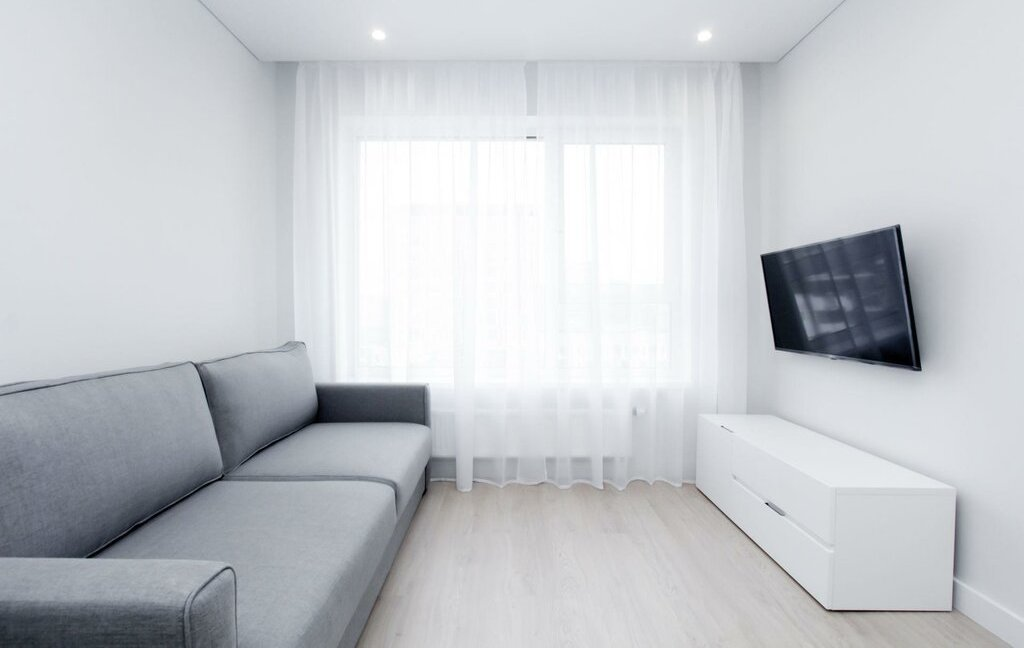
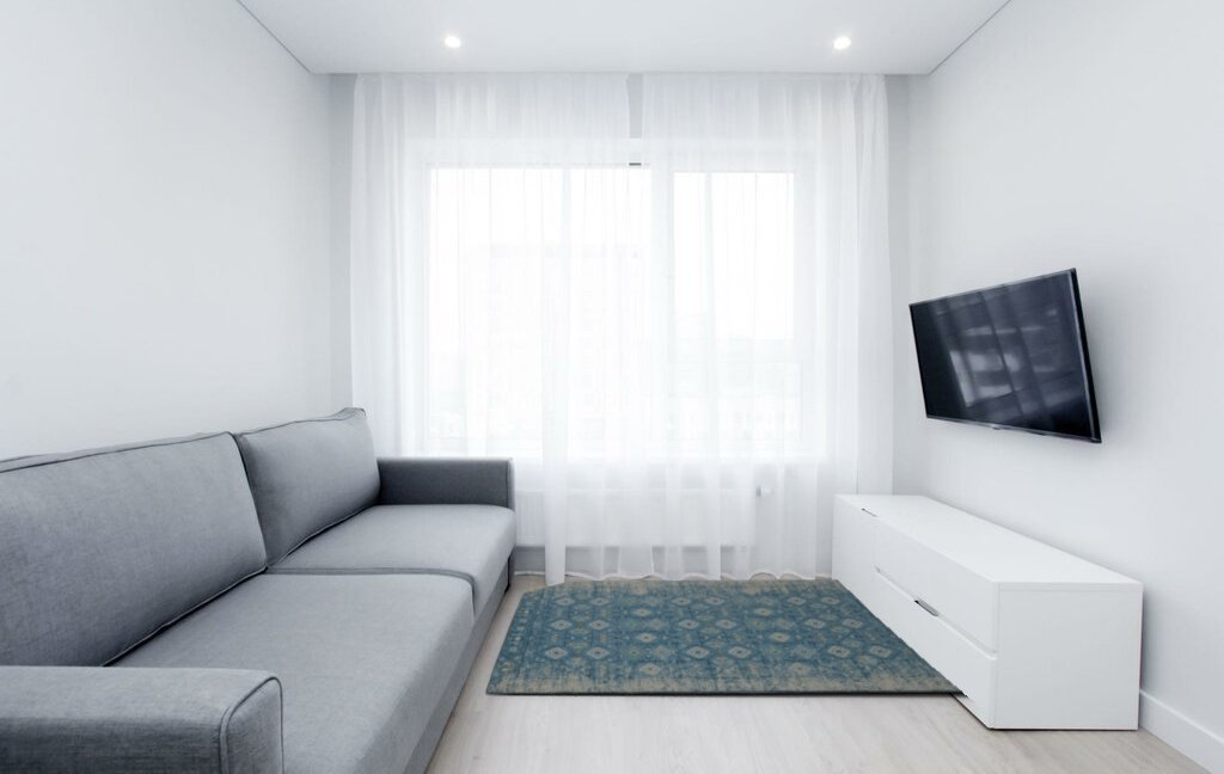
+ rug [485,578,965,695]
